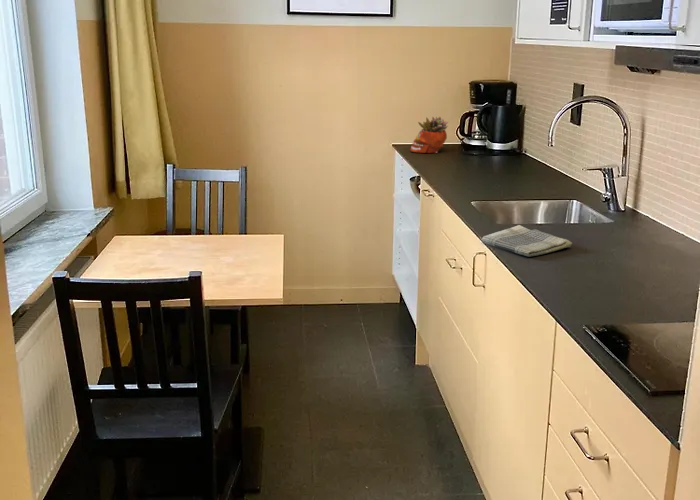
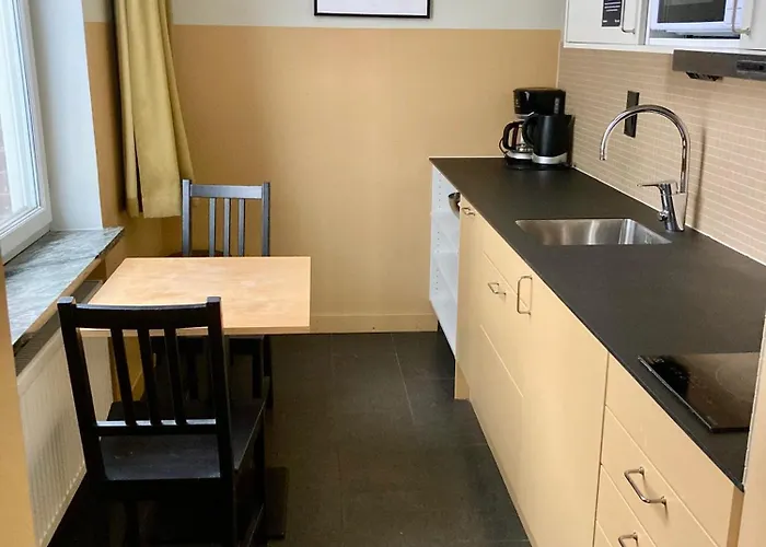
- succulent planter [409,116,449,154]
- dish towel [480,224,573,258]
